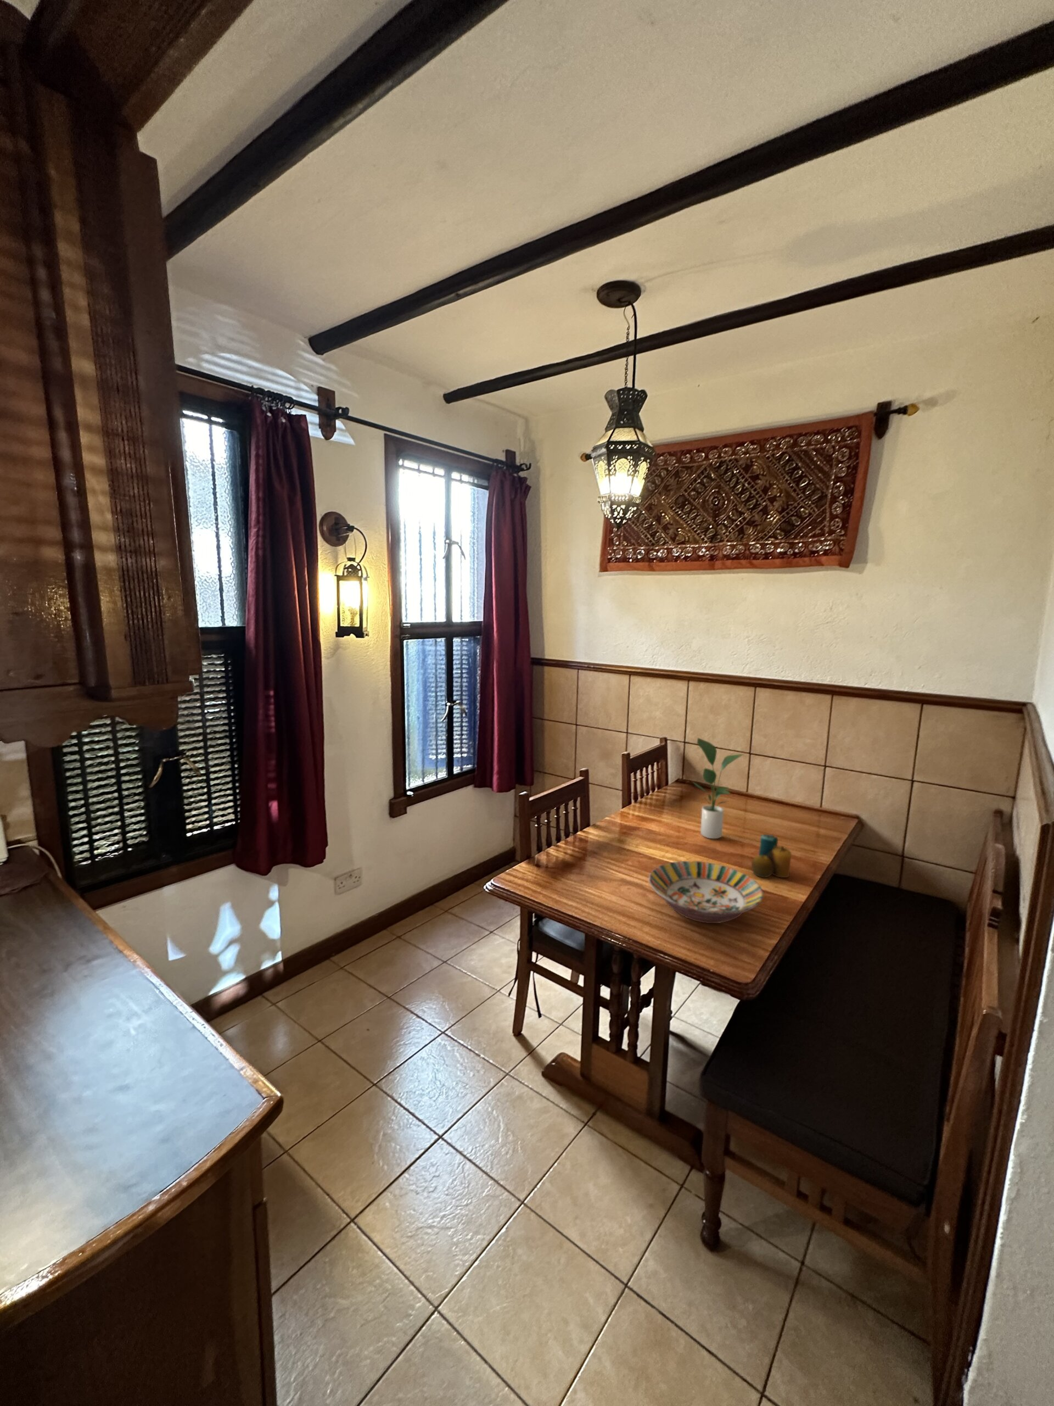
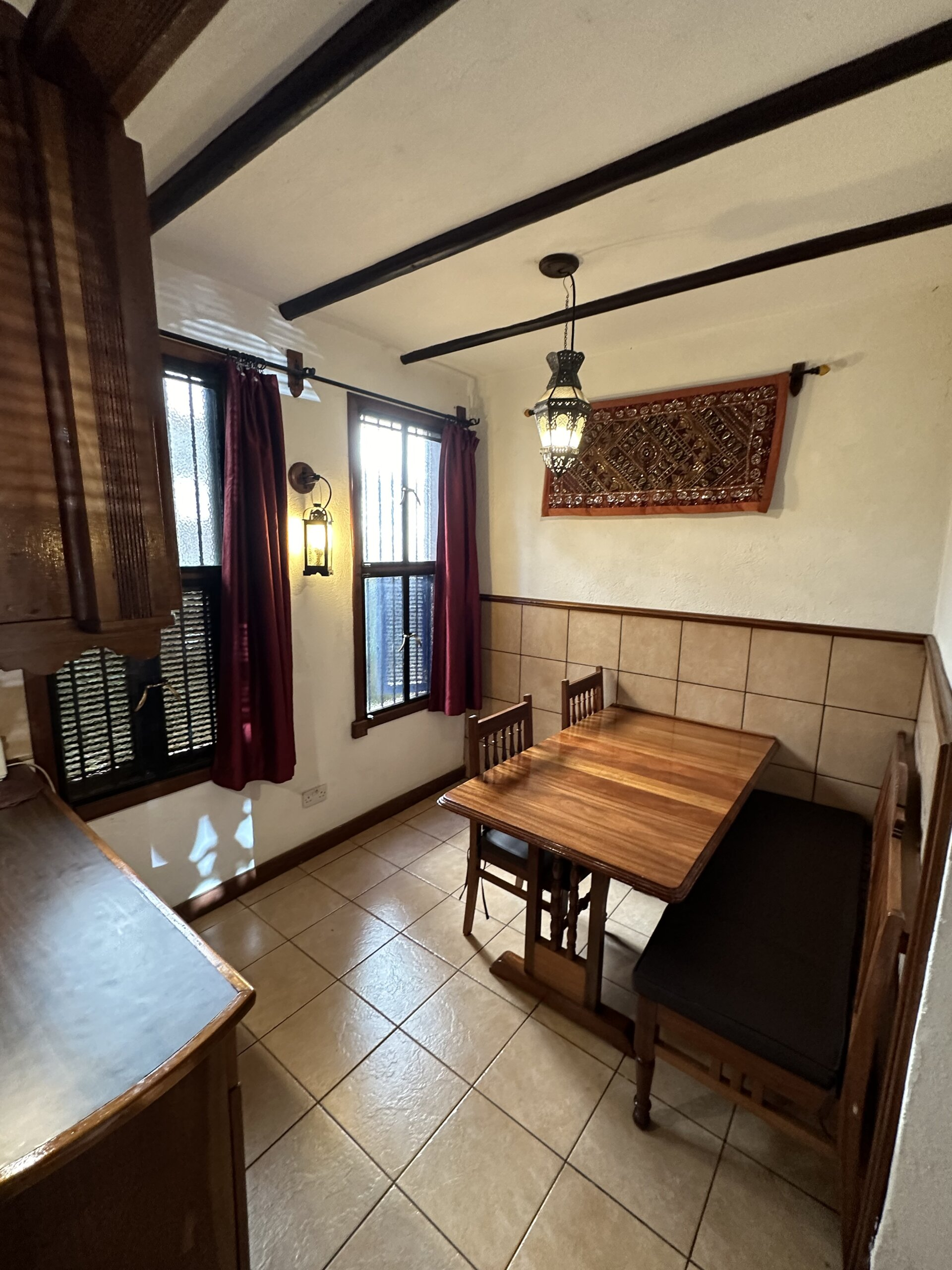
- potted plant [691,737,744,839]
- serving bowl [649,860,764,923]
- candle [751,834,792,878]
